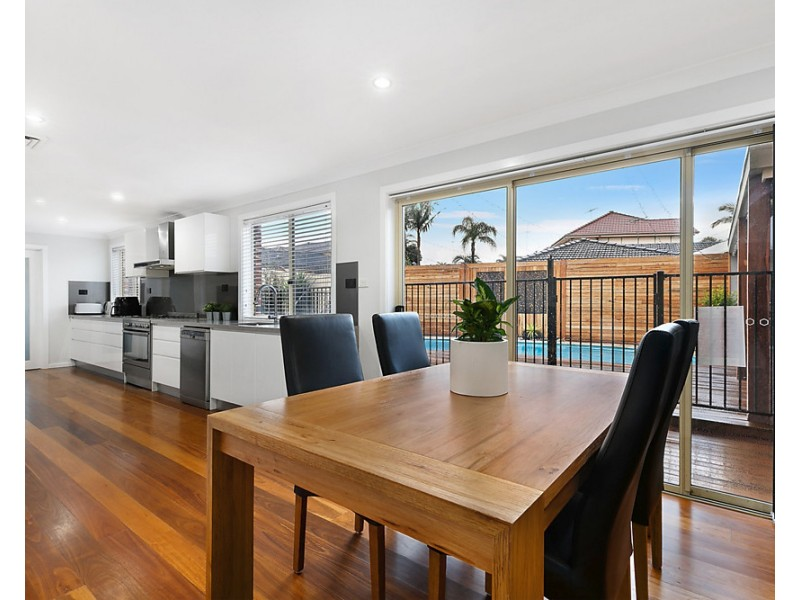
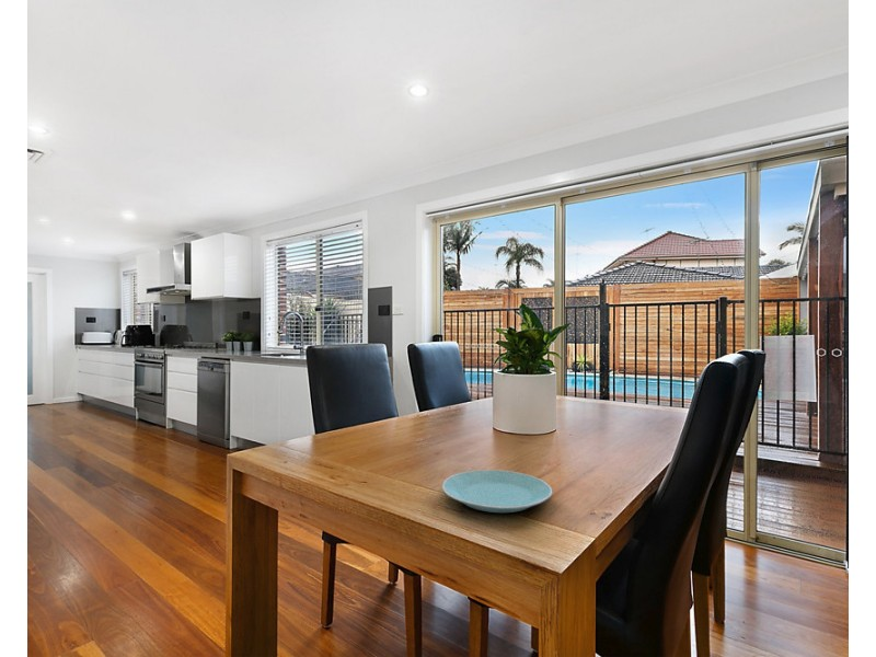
+ plate [441,469,553,514]
